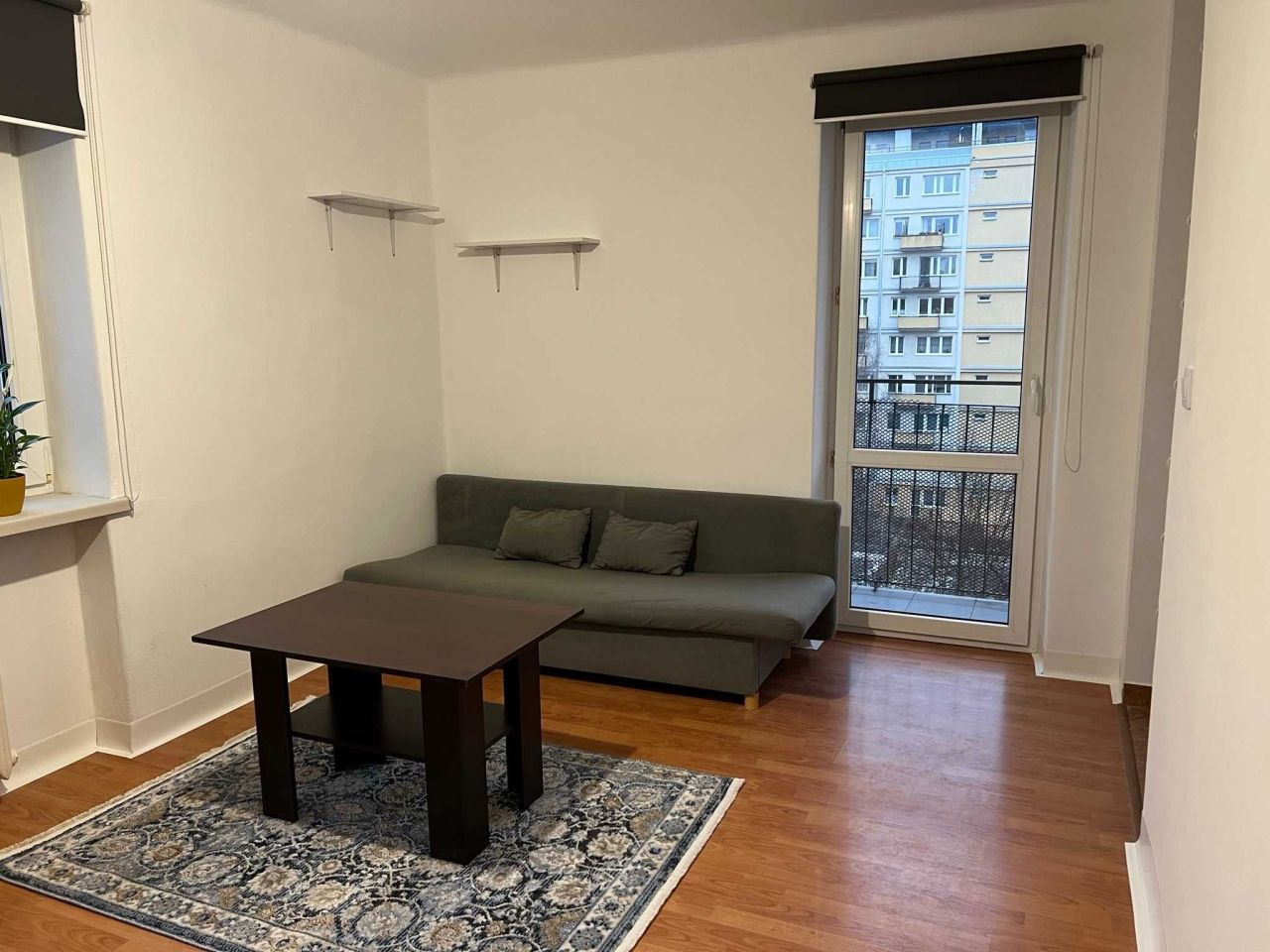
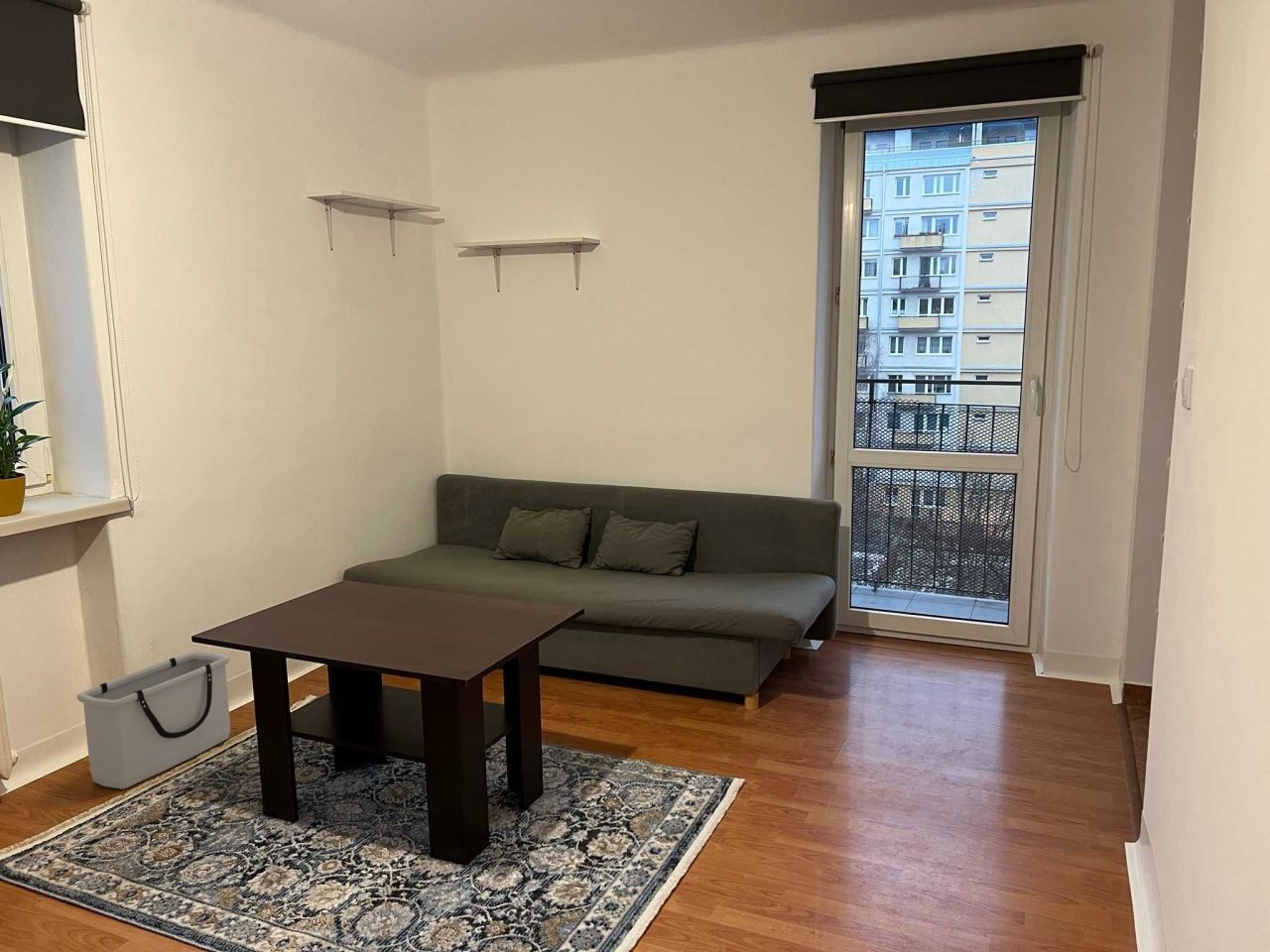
+ storage bin [76,651,231,790]
